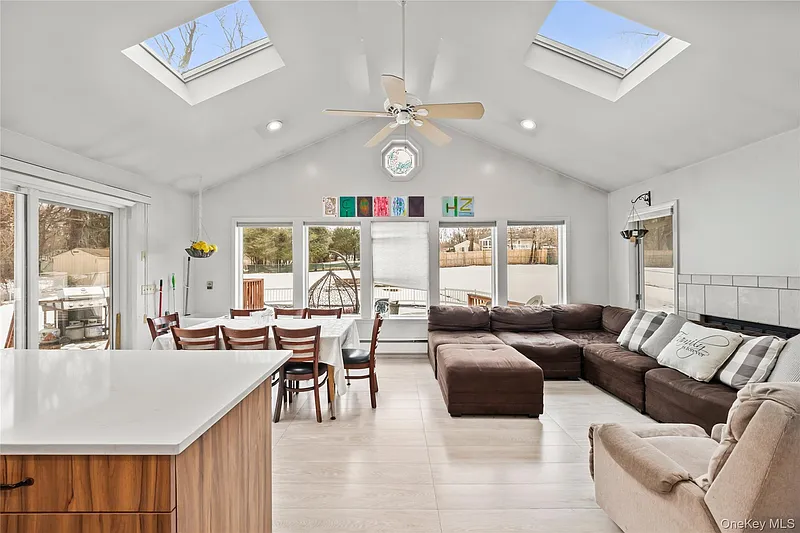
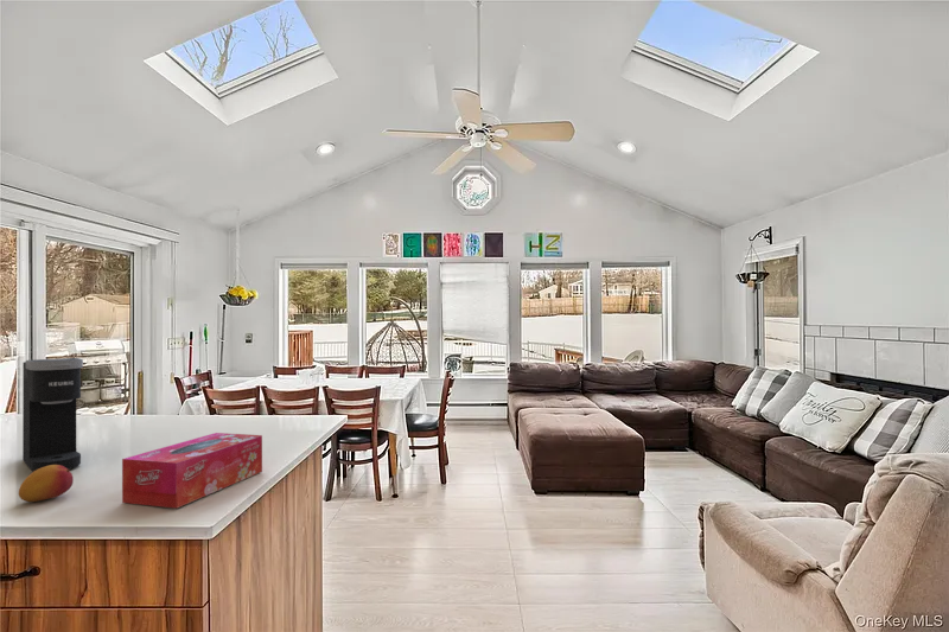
+ coffee maker [21,357,84,472]
+ fruit [18,465,75,503]
+ tissue box [121,432,263,509]
